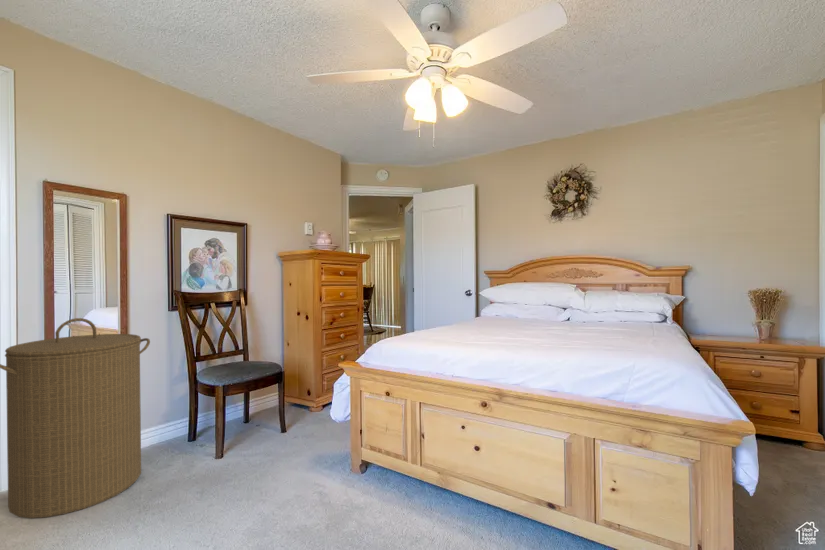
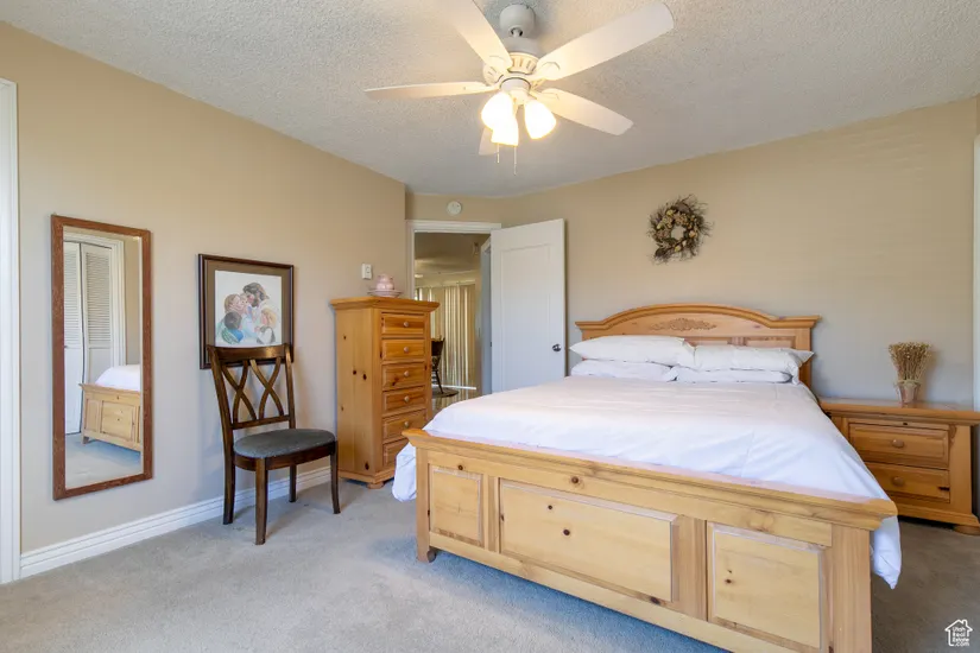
- laundry hamper [0,317,151,519]
